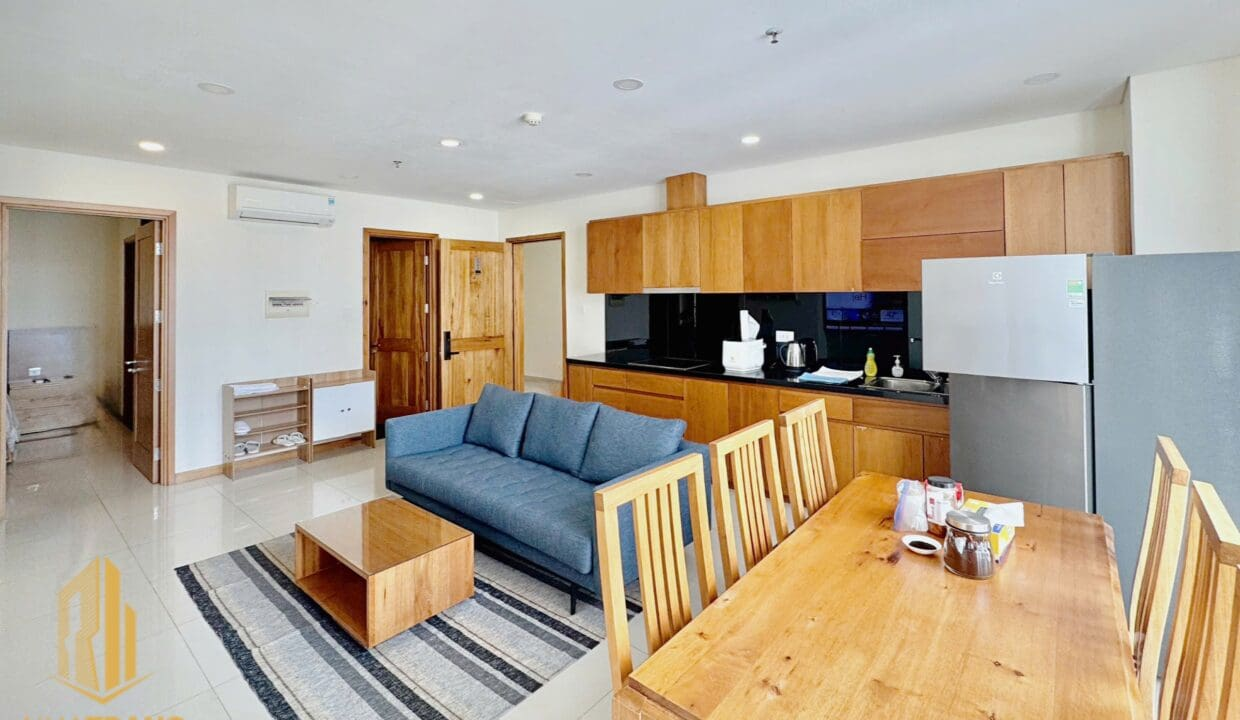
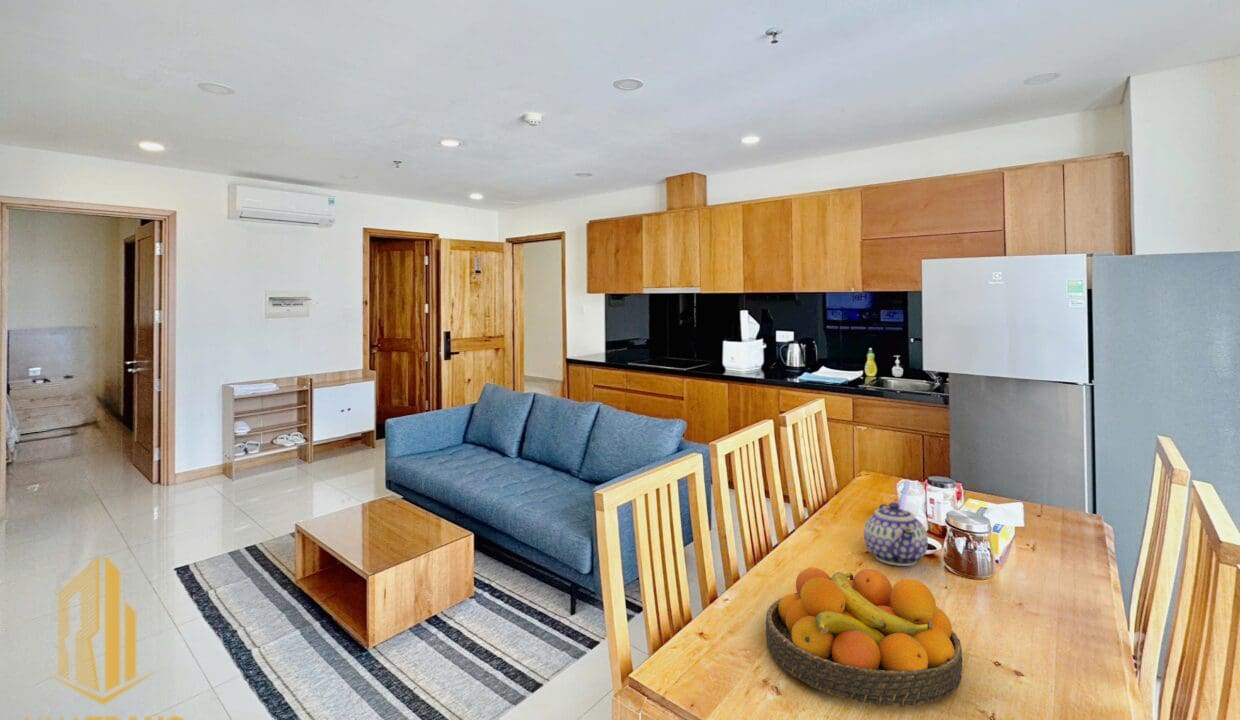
+ fruit bowl [765,567,963,708]
+ teapot [863,501,929,567]
